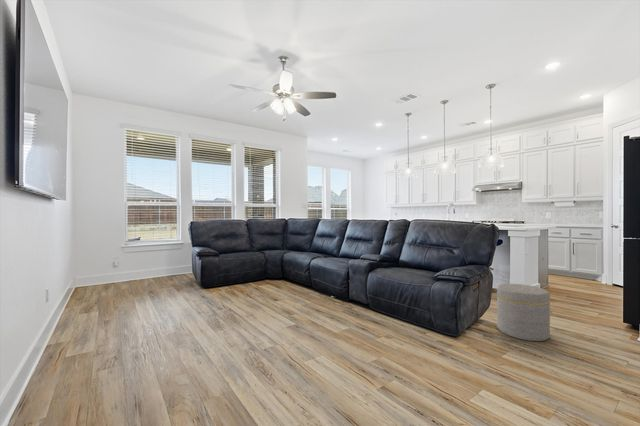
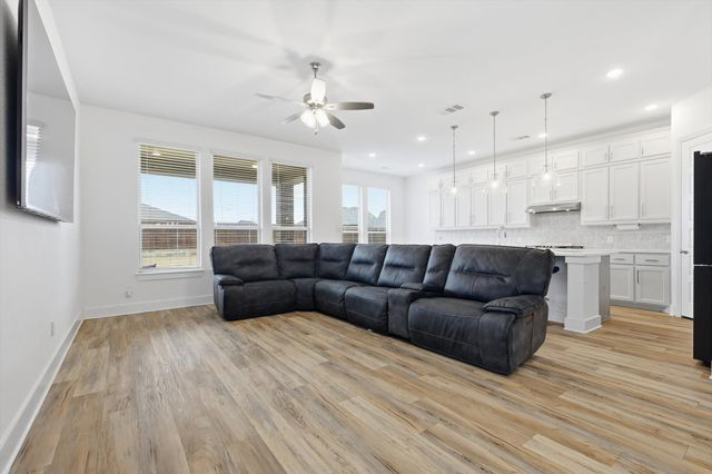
- ottoman [496,283,551,342]
